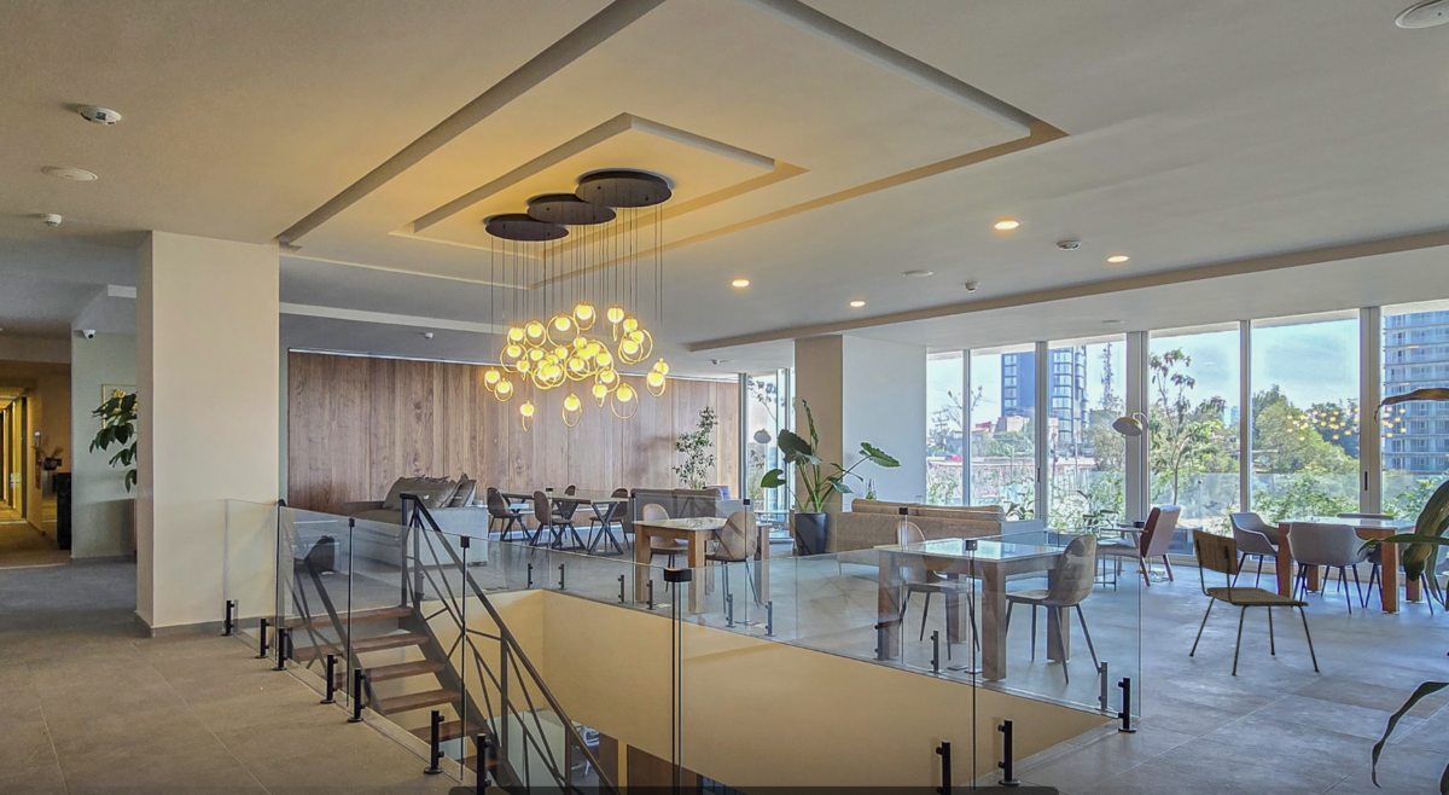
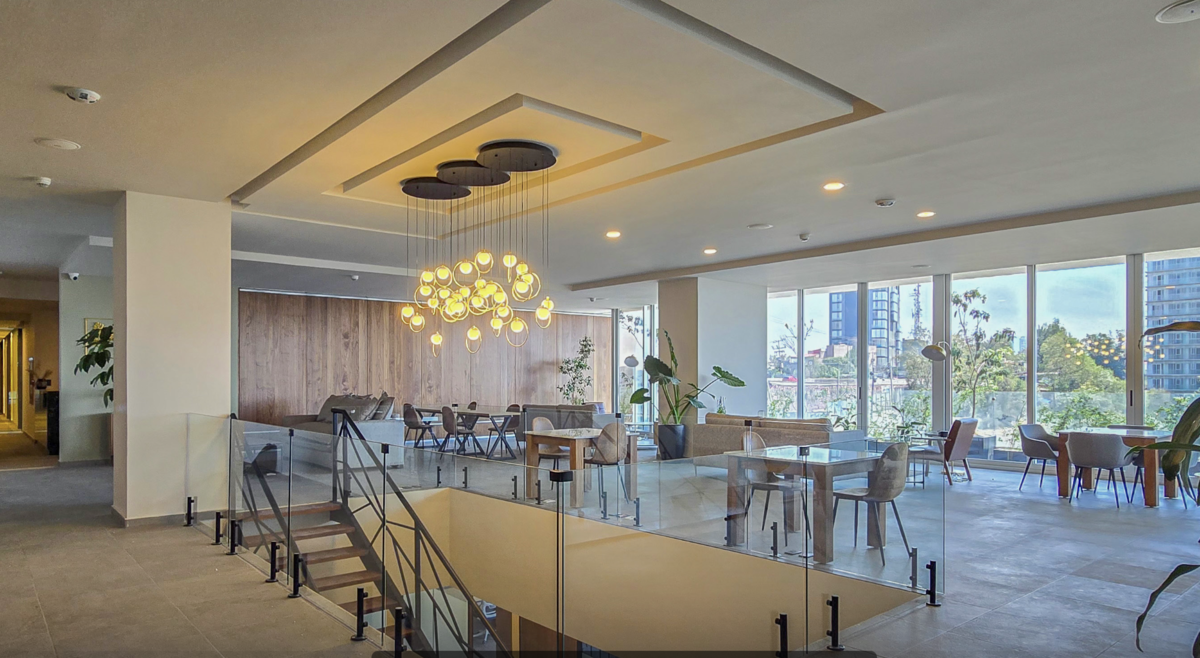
- dining chair [1188,528,1320,677]
